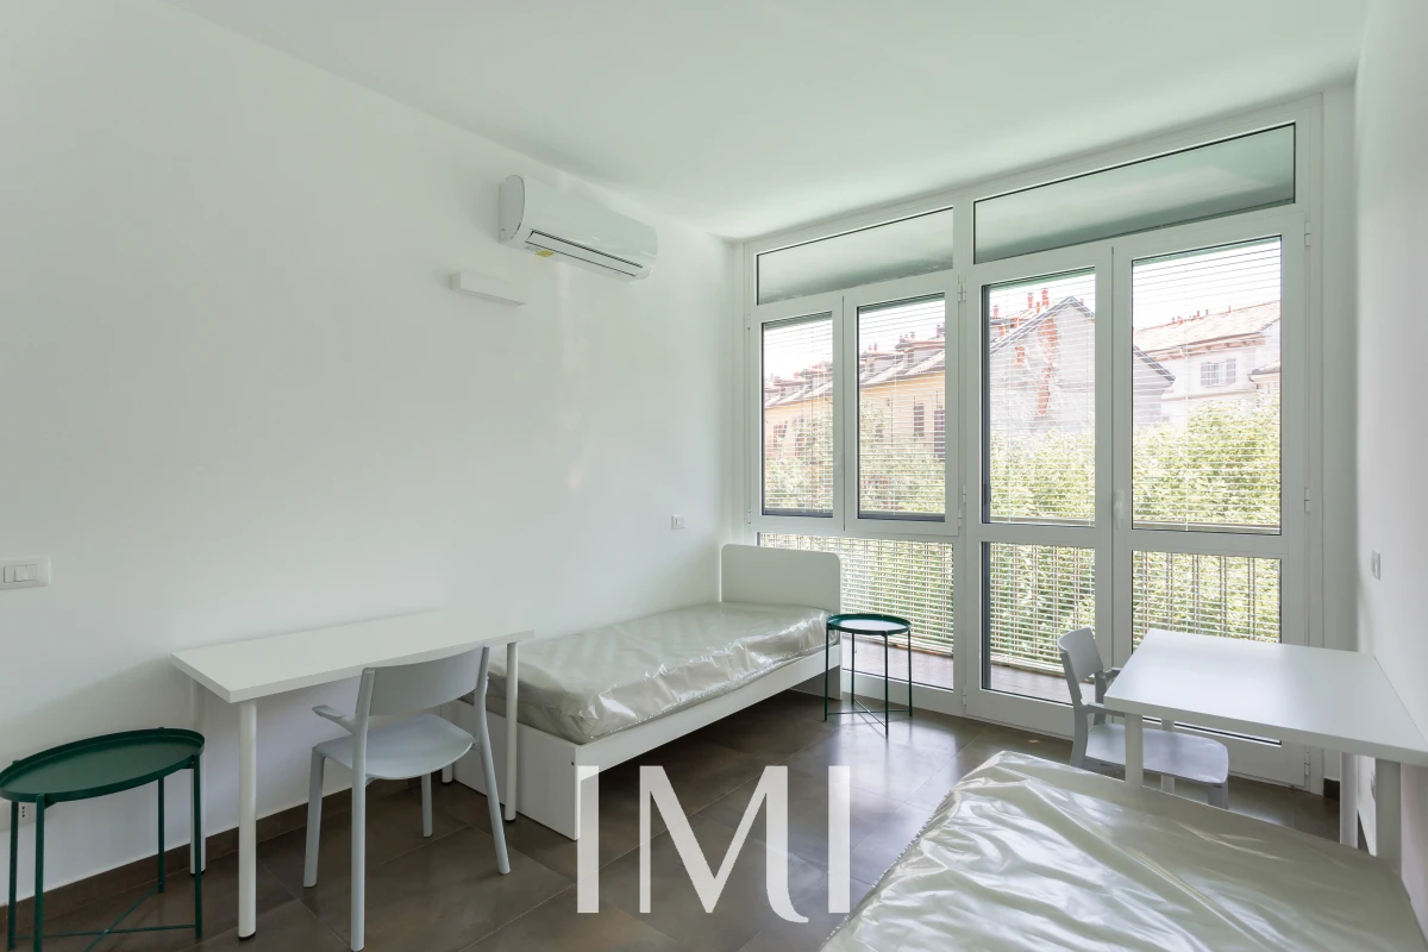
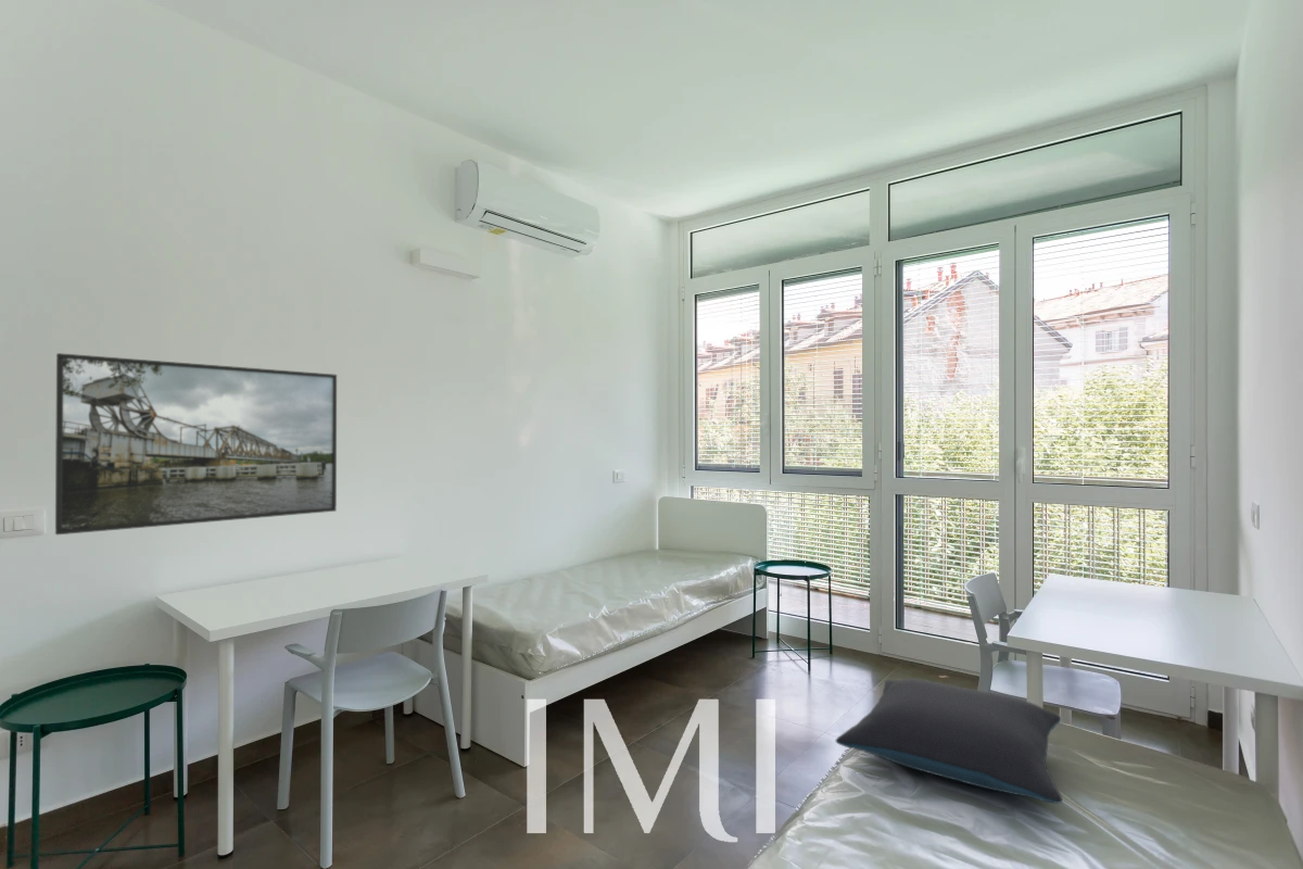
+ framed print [54,352,338,536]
+ pillow [835,678,1063,805]
